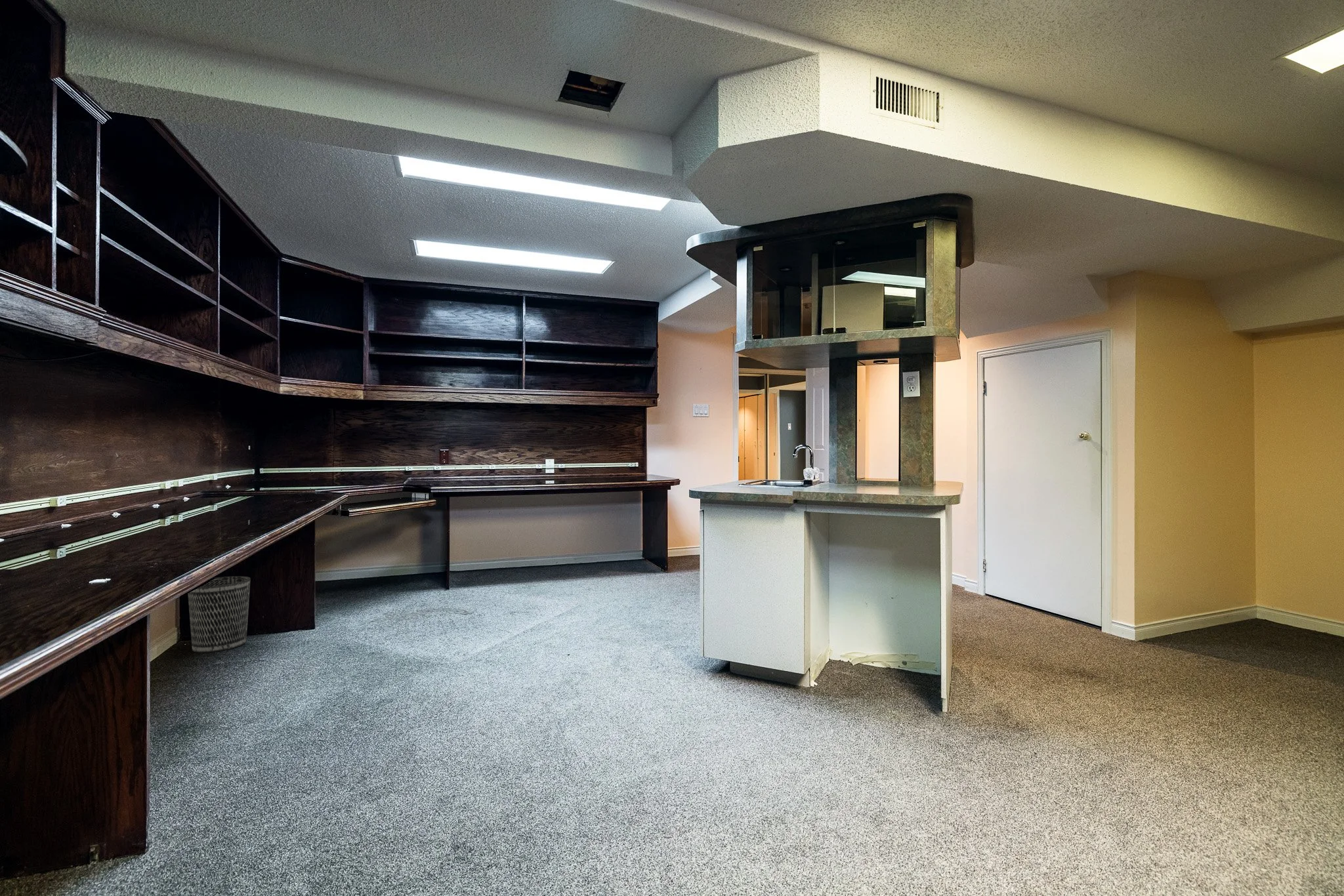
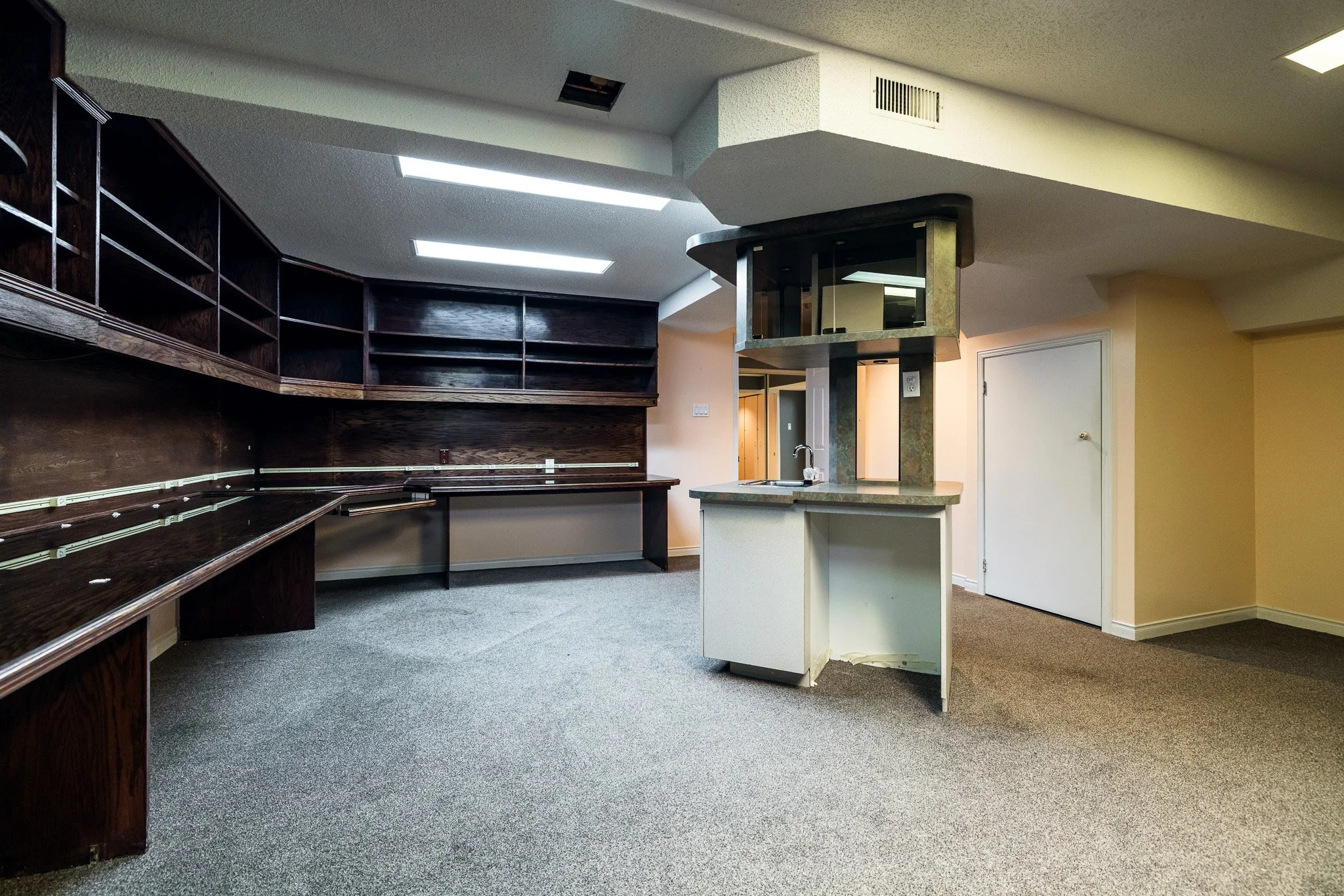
- wastebasket [187,576,251,653]
